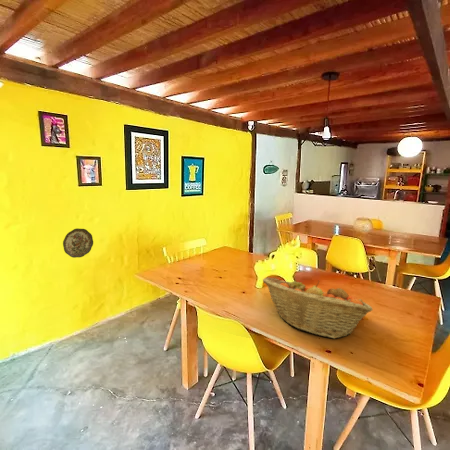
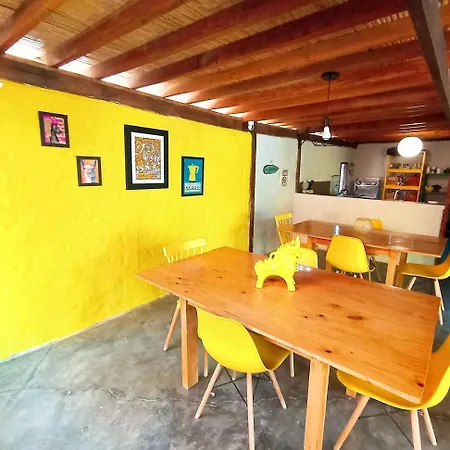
- fruit basket [262,277,374,339]
- decorative plate [62,227,94,259]
